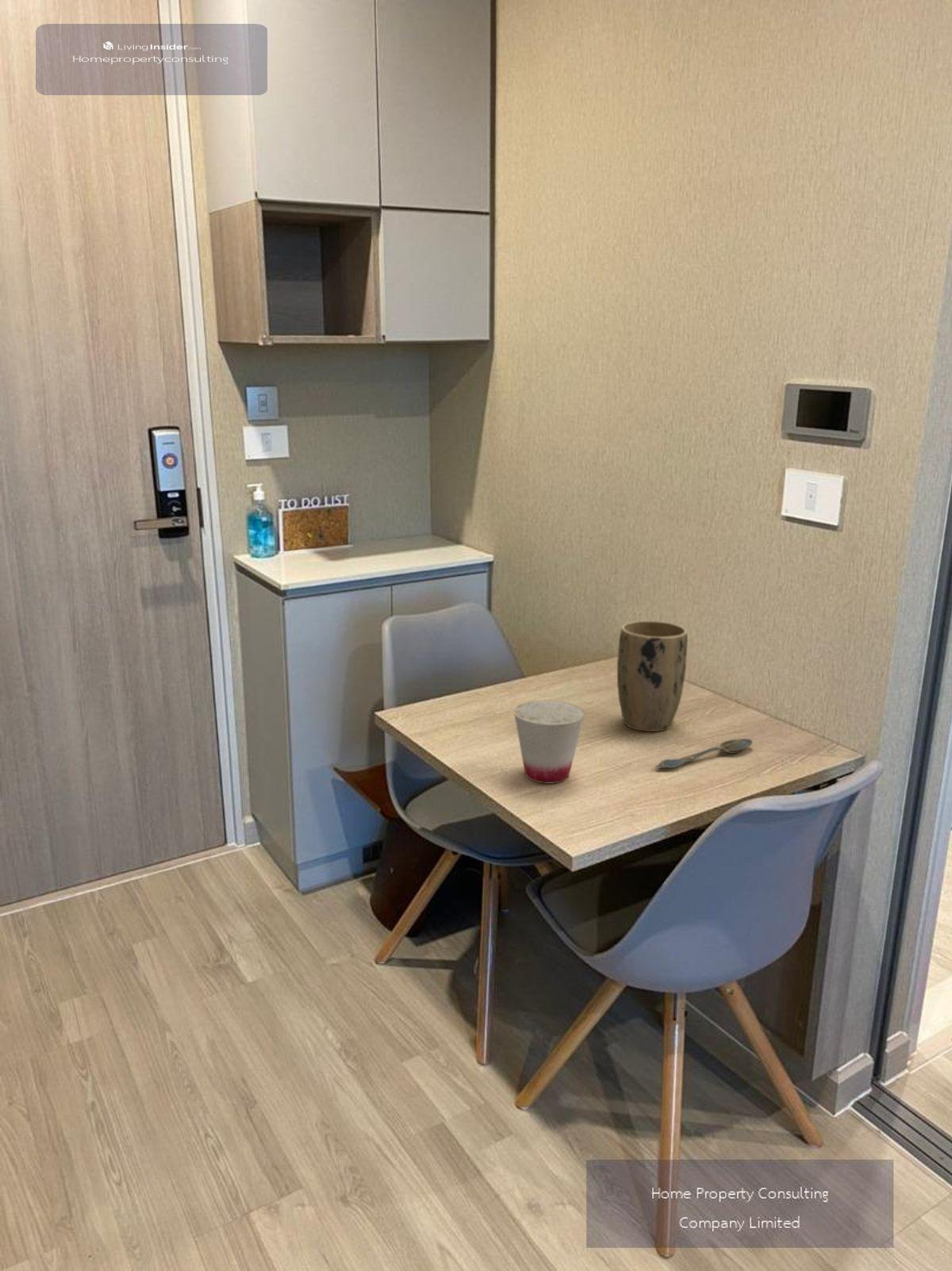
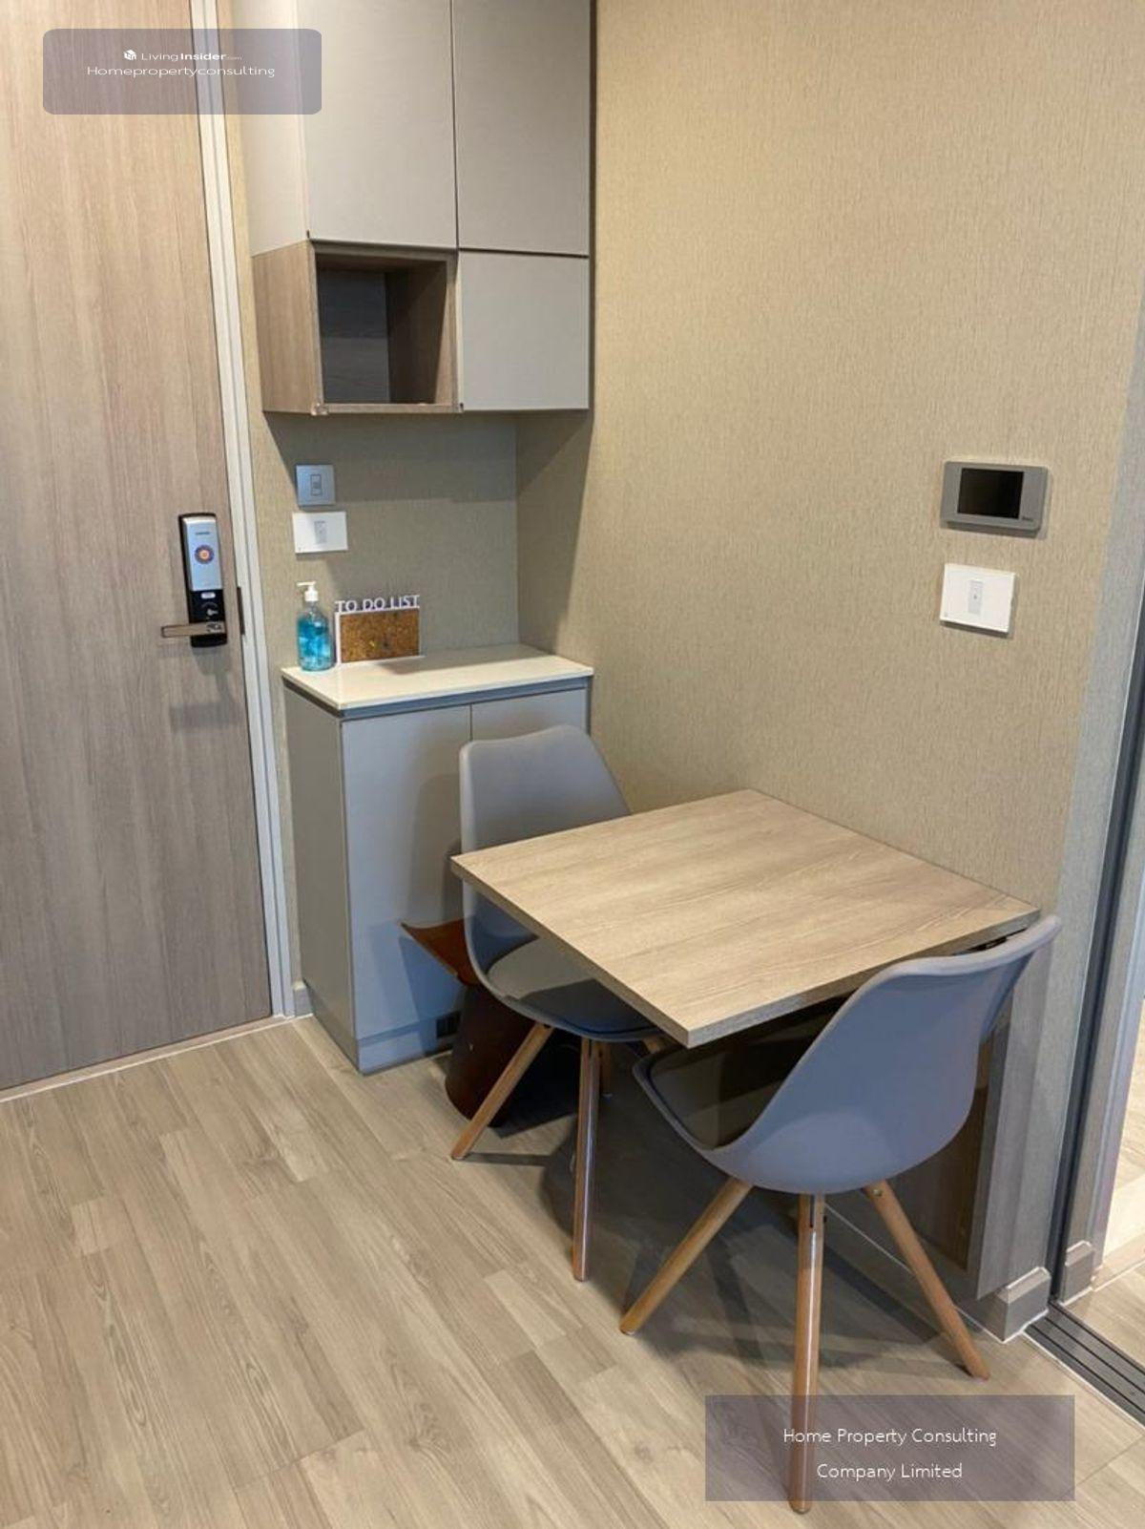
- cup [513,699,585,784]
- spoon [655,738,753,770]
- plant pot [616,620,689,732]
